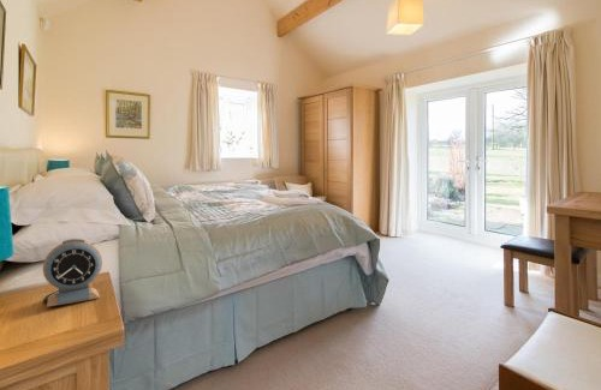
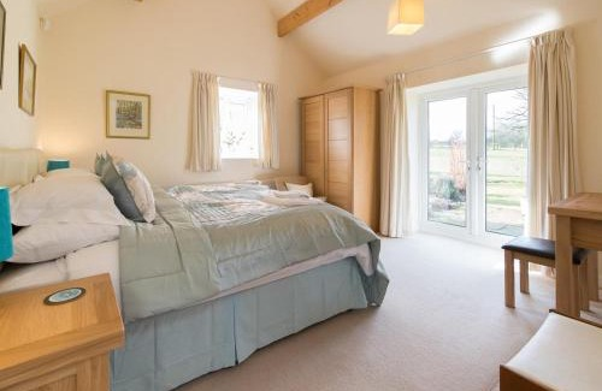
- alarm clock [42,238,103,308]
